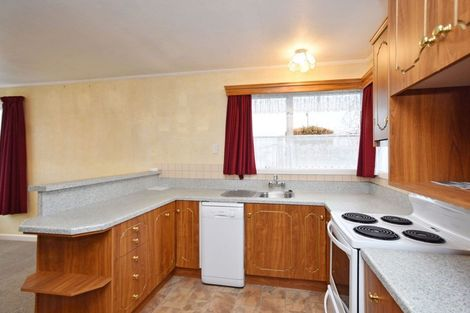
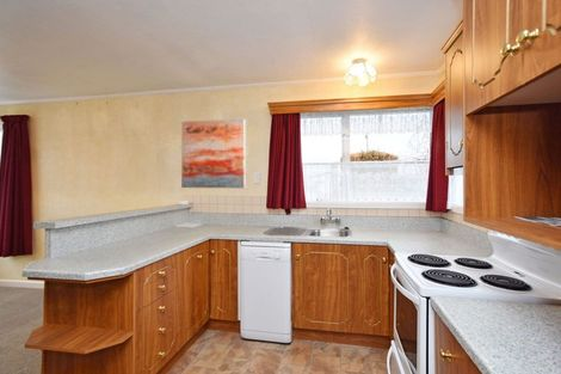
+ wall art [180,118,247,189]
